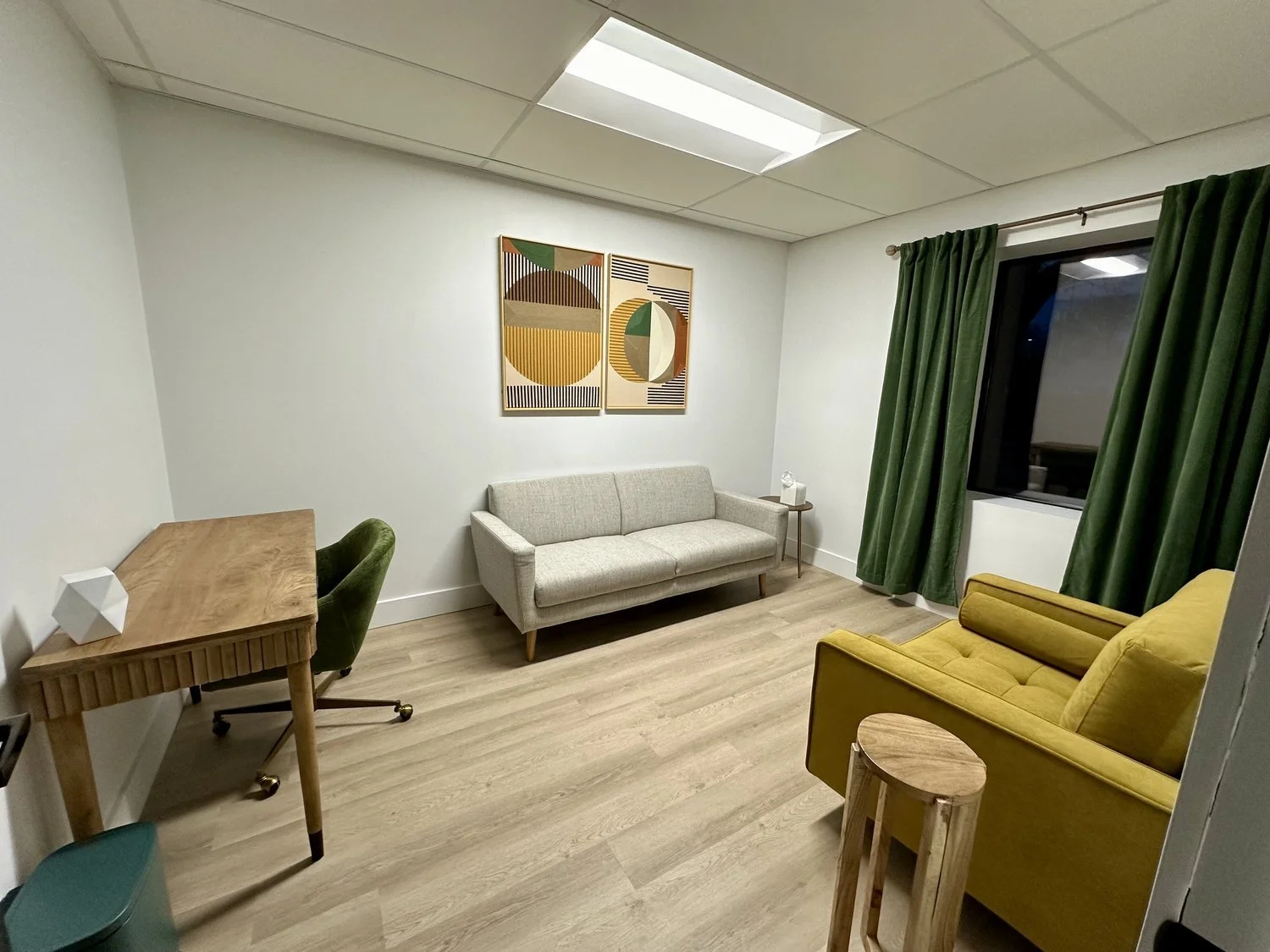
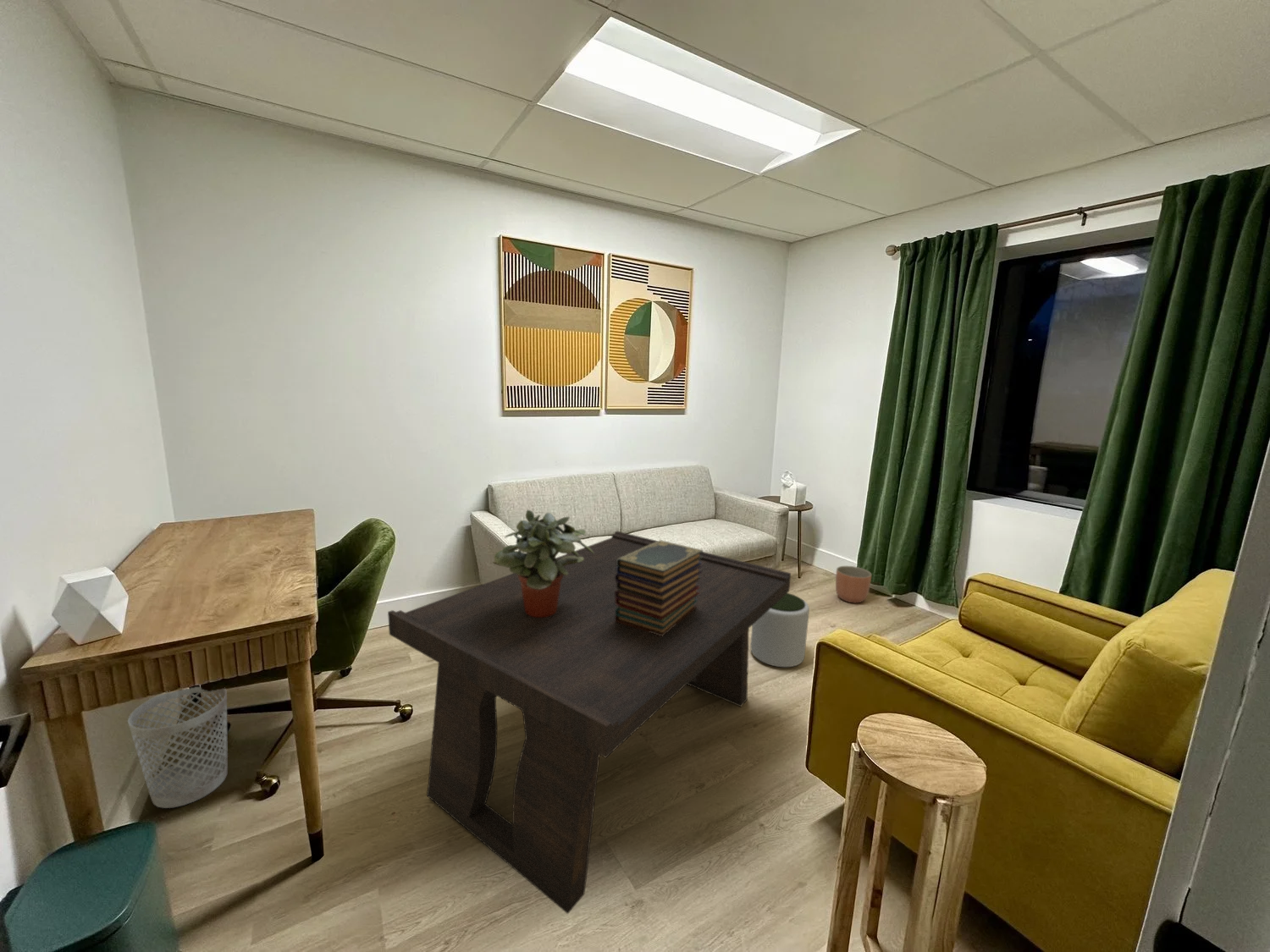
+ coffee table [387,531,792,915]
+ plant pot [749,592,810,668]
+ wastebasket [127,686,229,809]
+ planter [835,565,872,604]
+ potted plant [491,509,594,618]
+ book stack [615,539,704,636]
